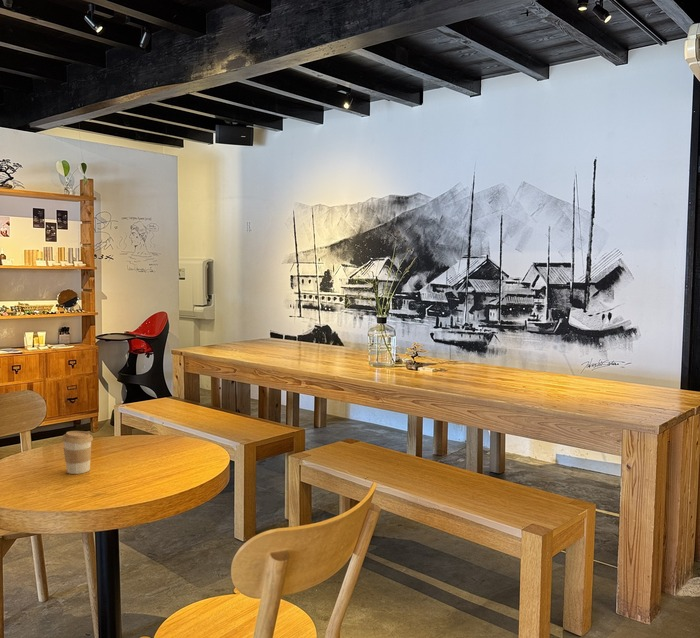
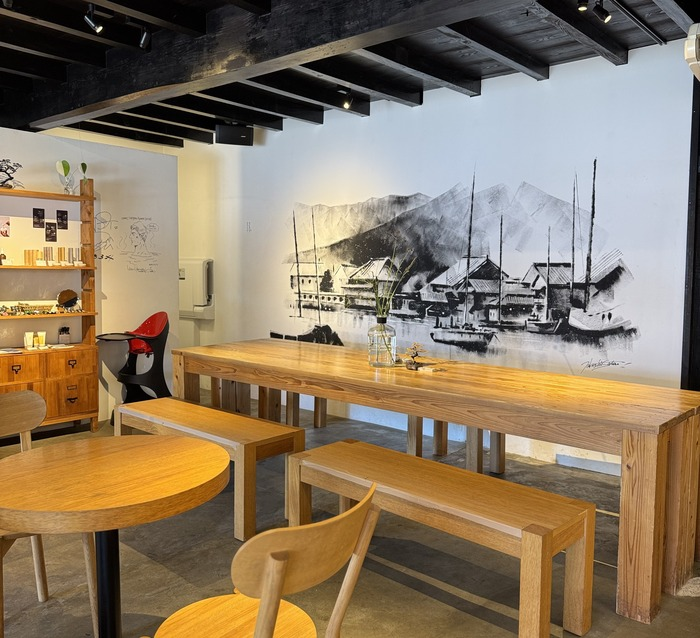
- coffee cup [61,430,94,475]
